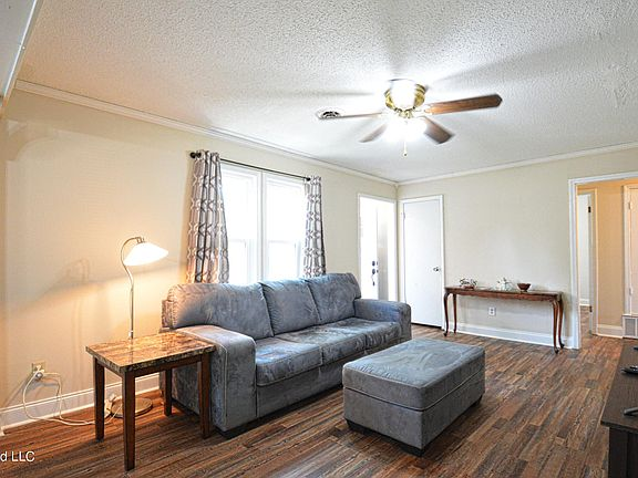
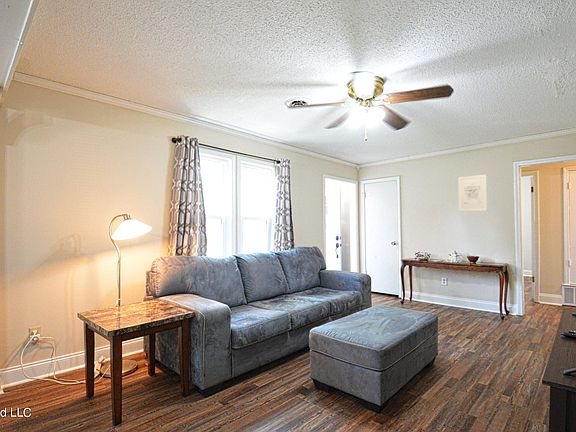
+ wall art [457,174,488,212]
